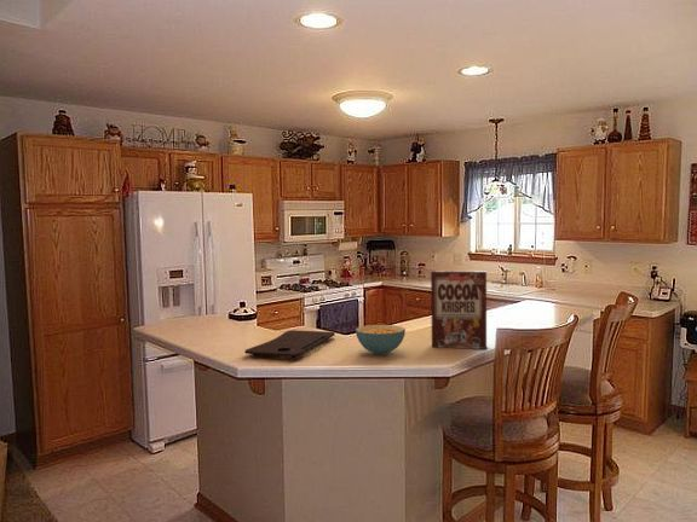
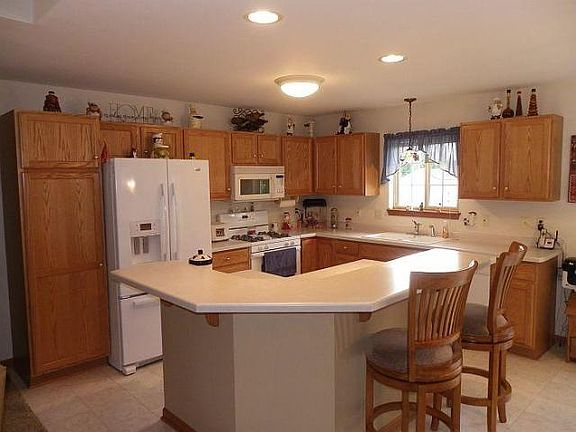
- cutting board [243,329,336,360]
- cereal box [430,269,488,350]
- cereal bowl [355,324,407,355]
